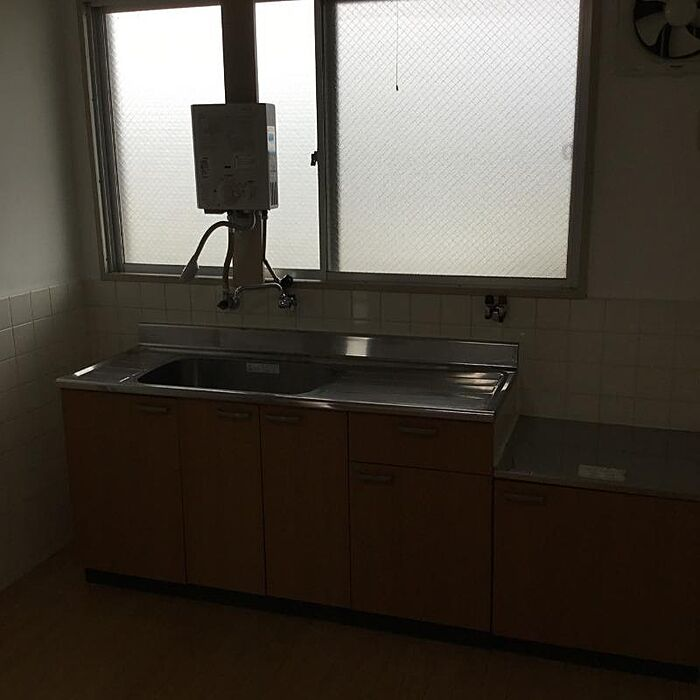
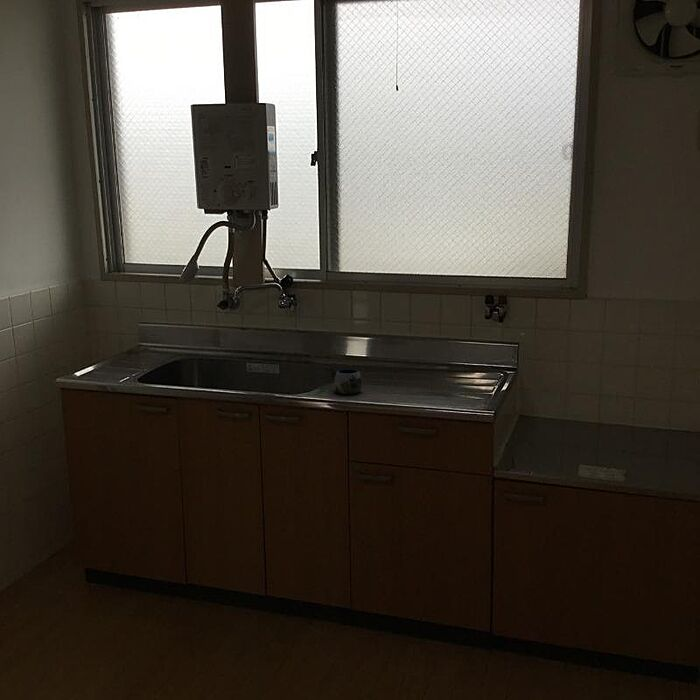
+ mug [331,368,363,395]
